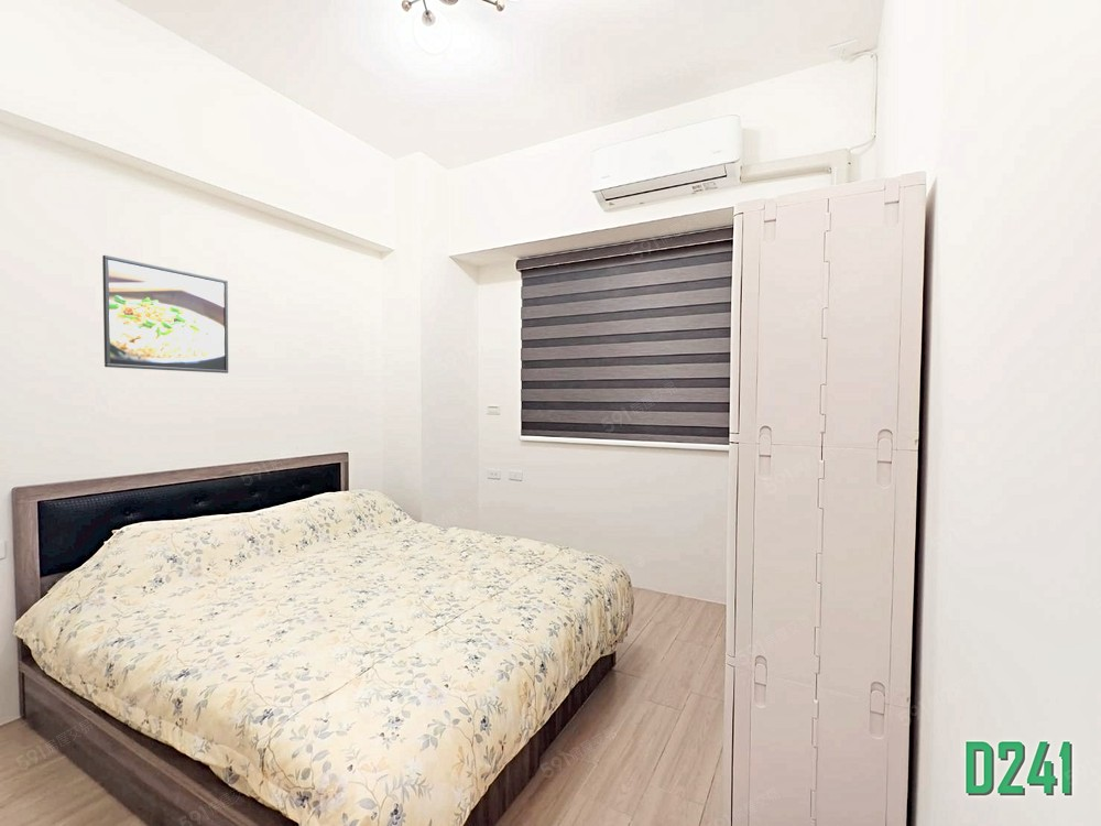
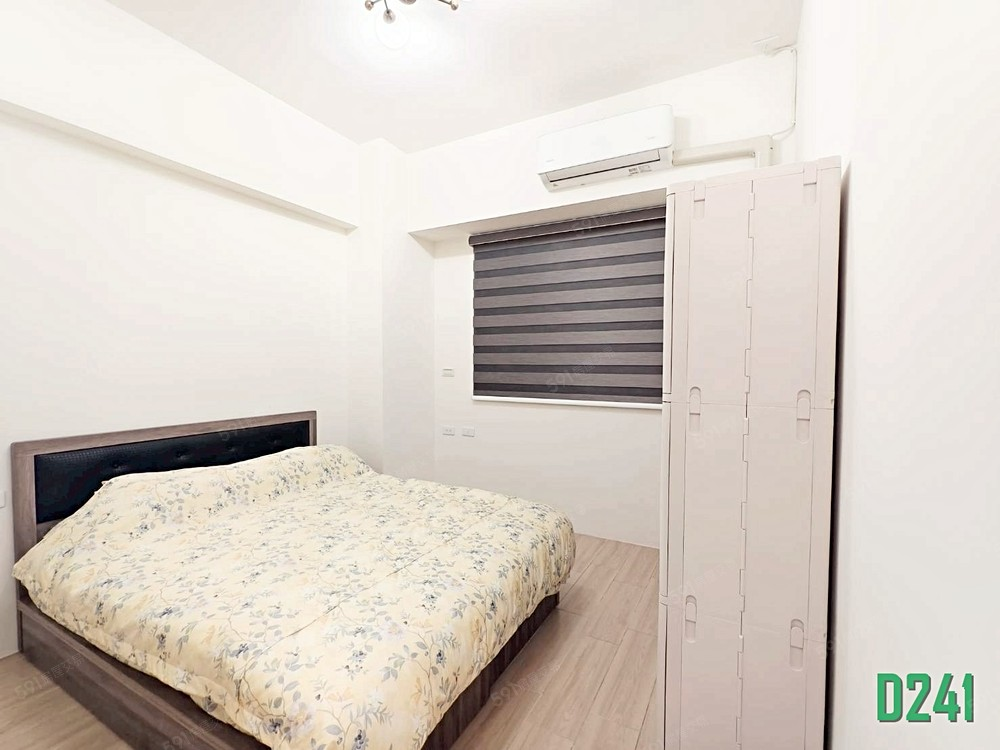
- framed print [101,254,229,374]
